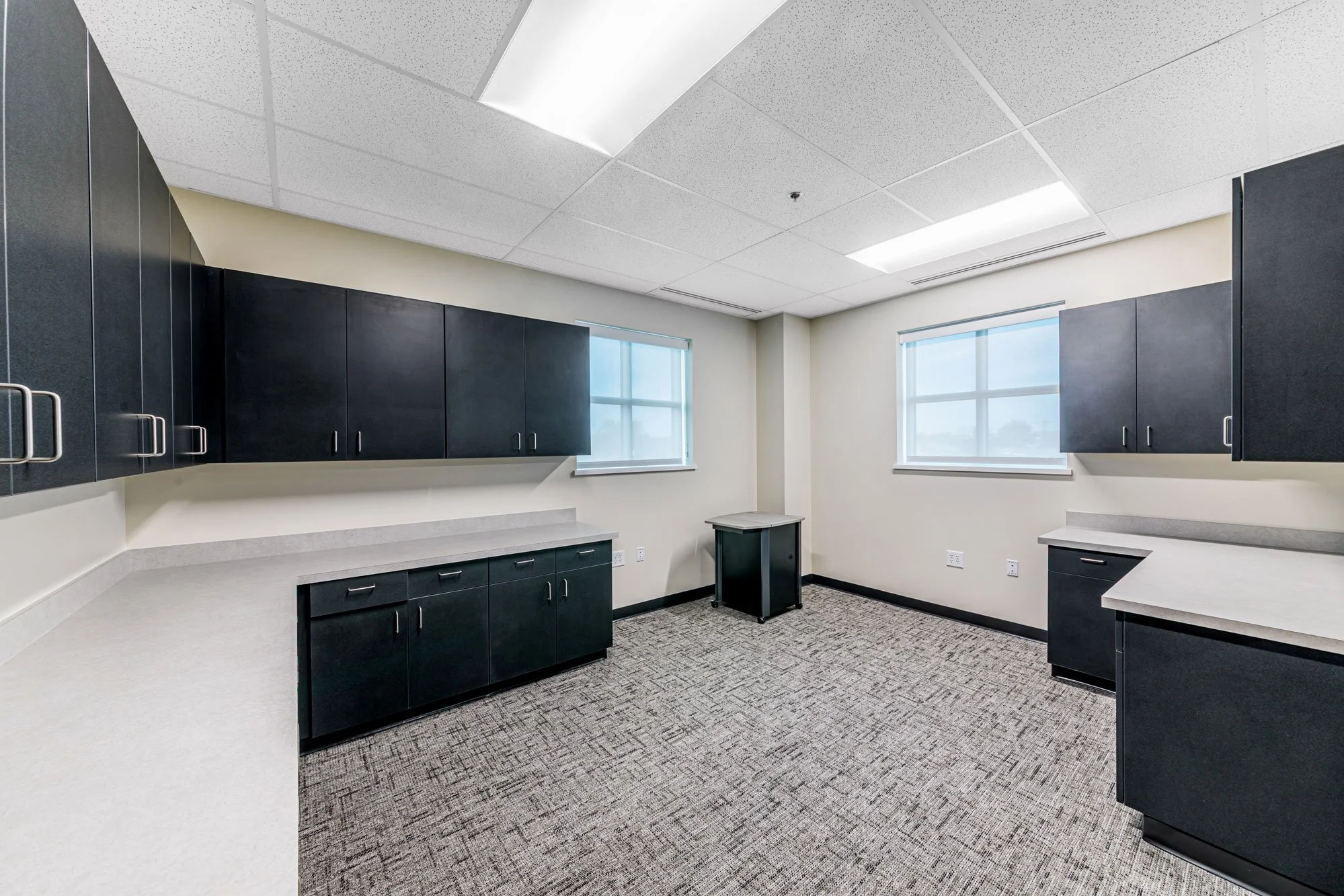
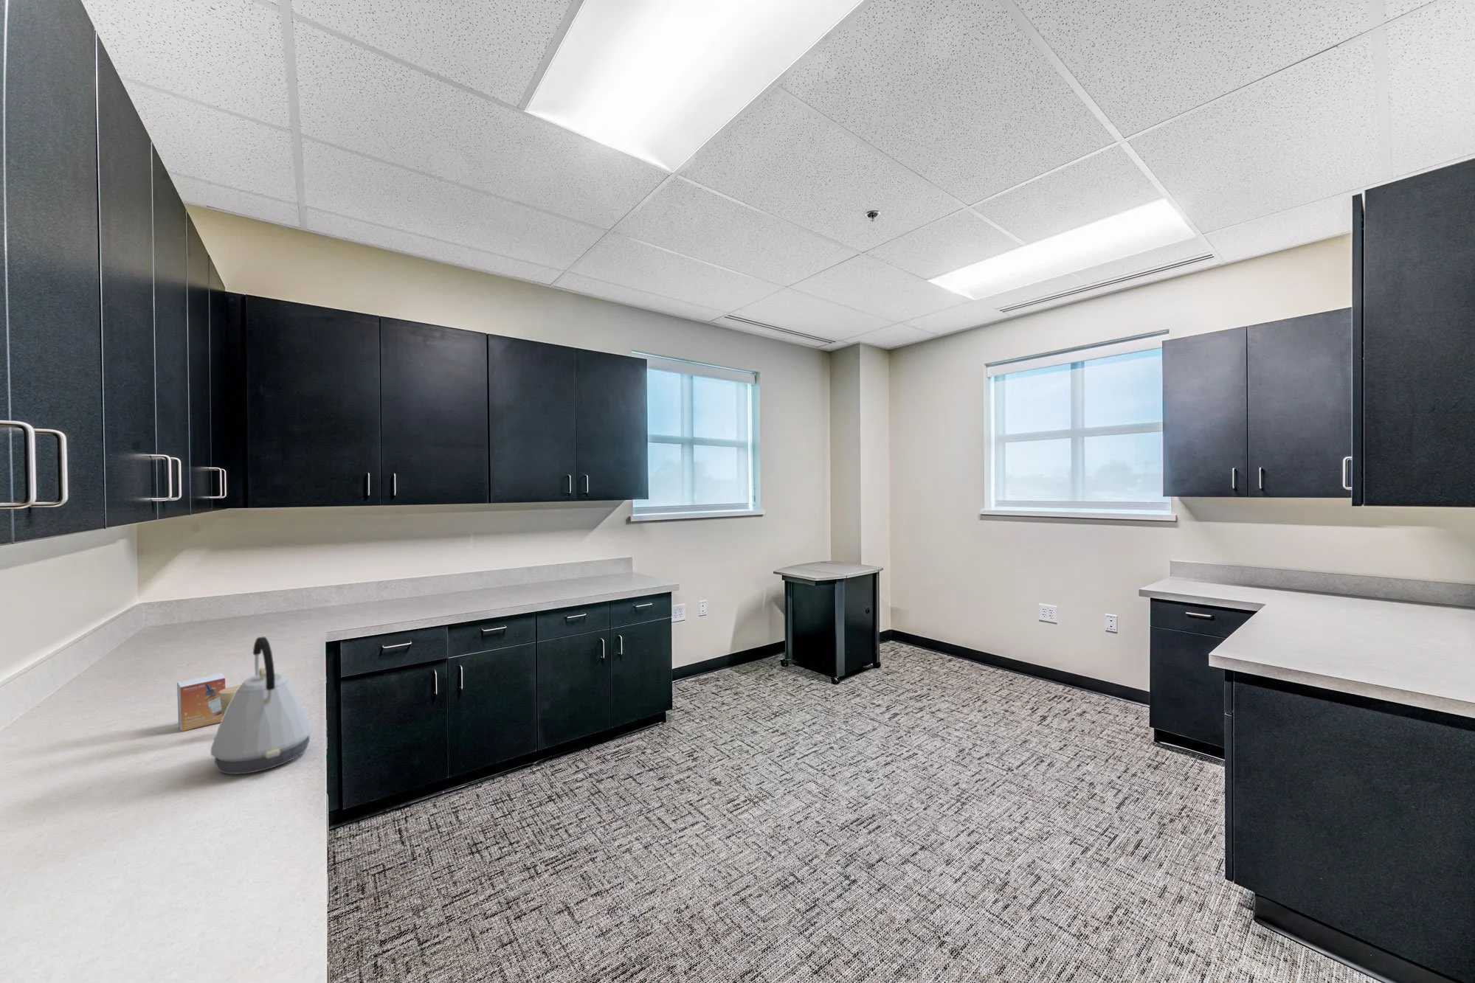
+ small box [177,673,226,732]
+ kettle [210,636,314,775]
+ candle [219,685,240,716]
